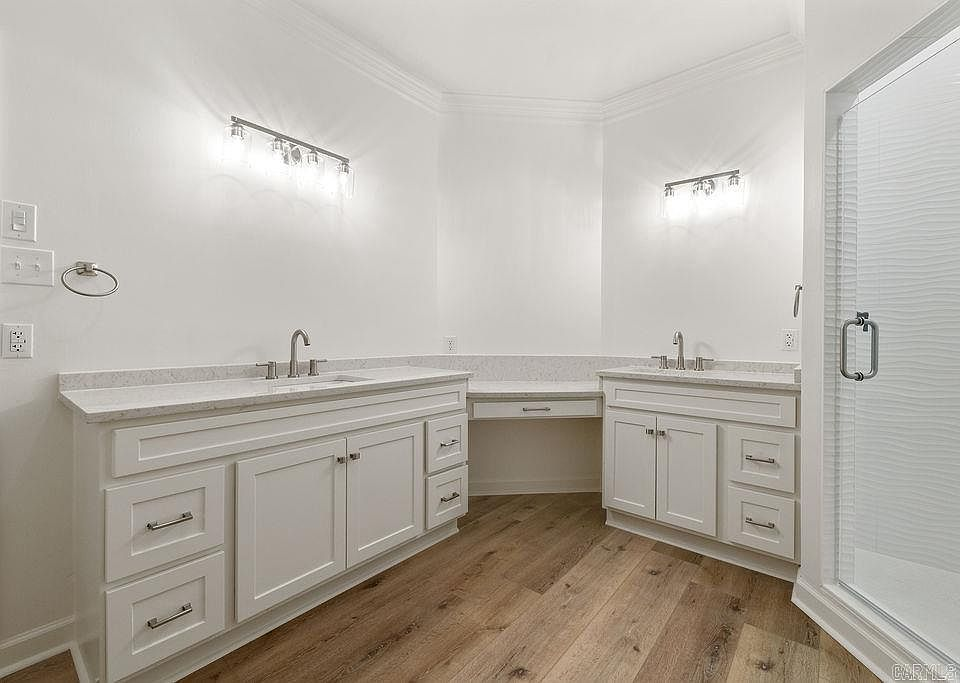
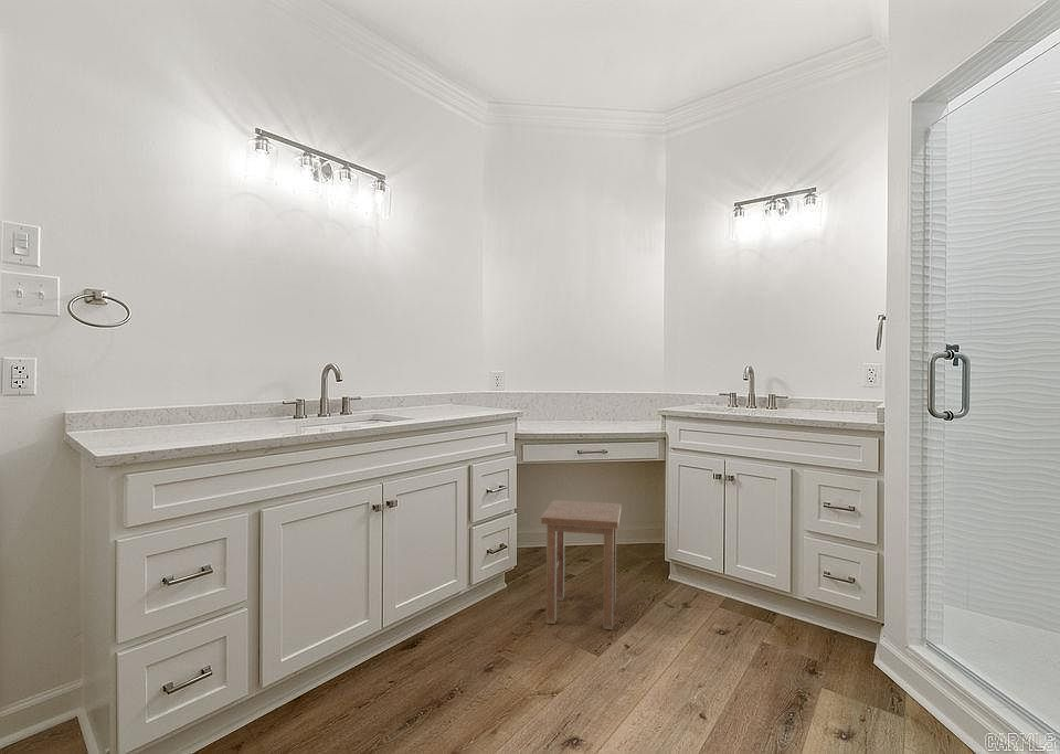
+ stool [540,499,622,630]
